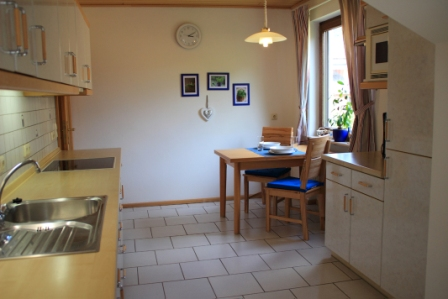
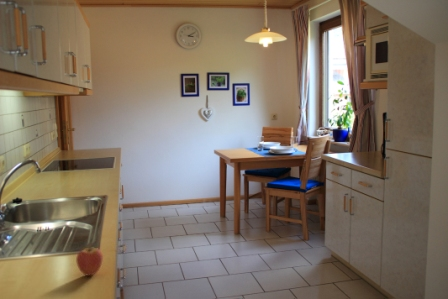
+ fruit [75,243,104,277]
